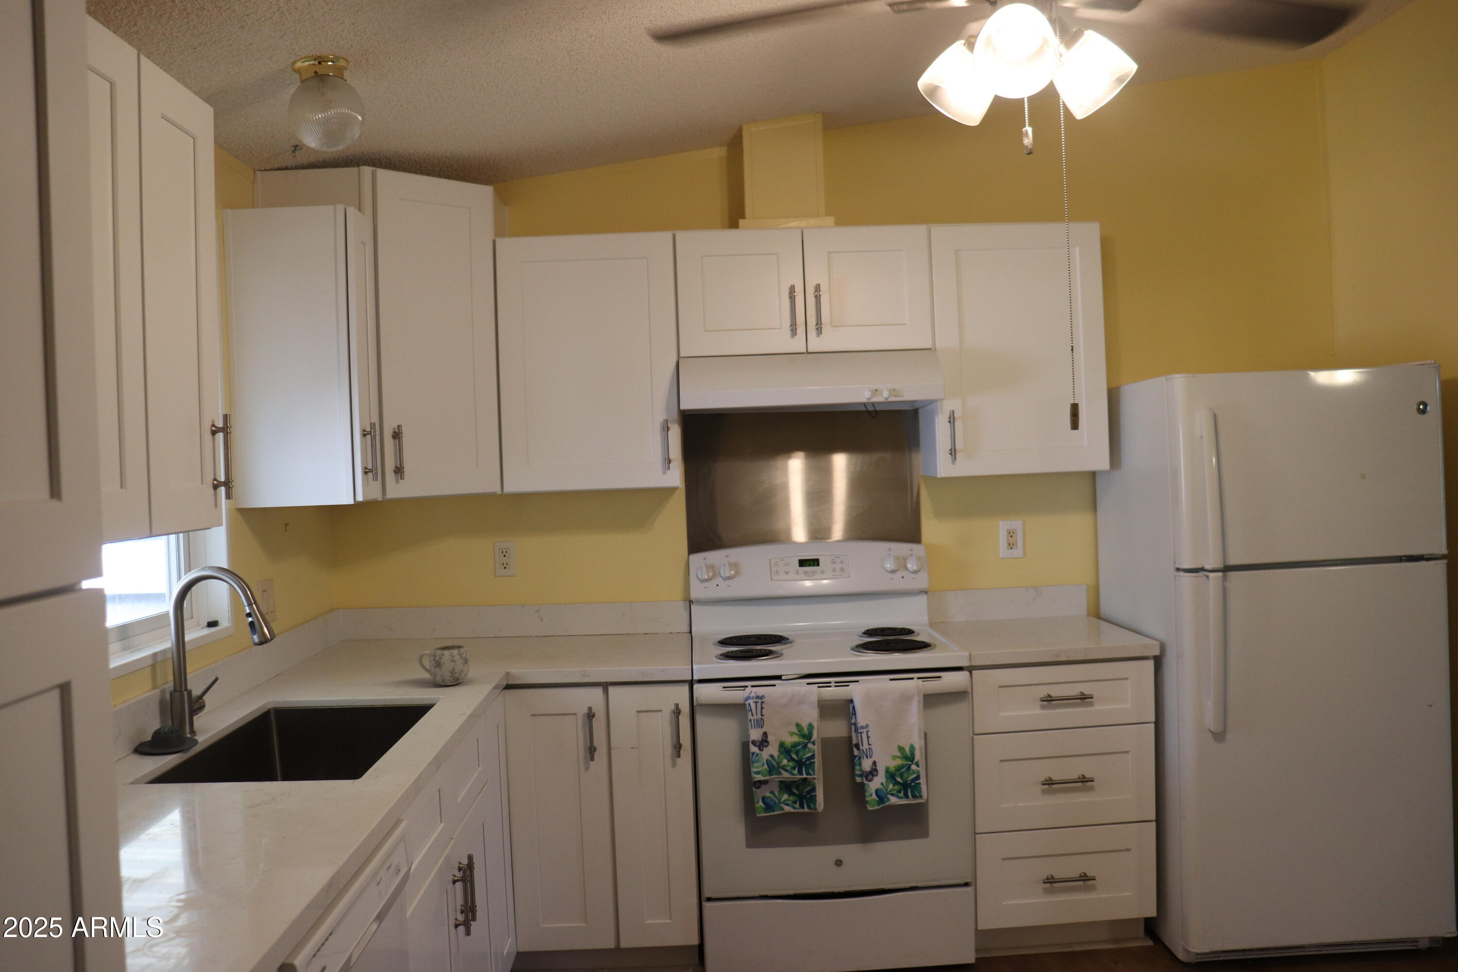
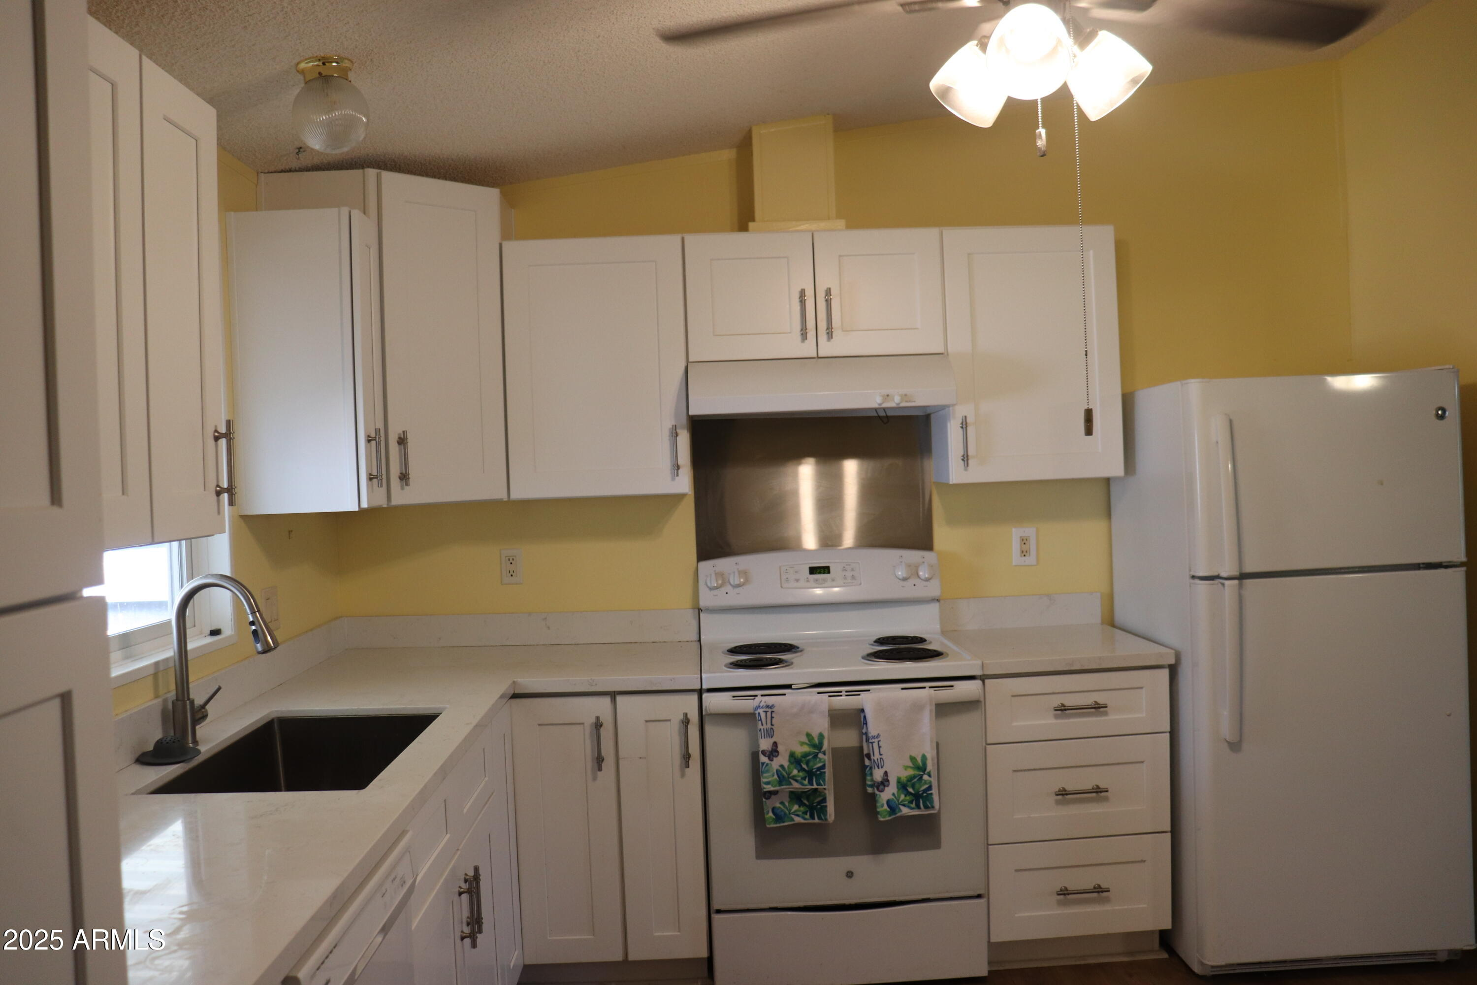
- mug [417,644,471,686]
